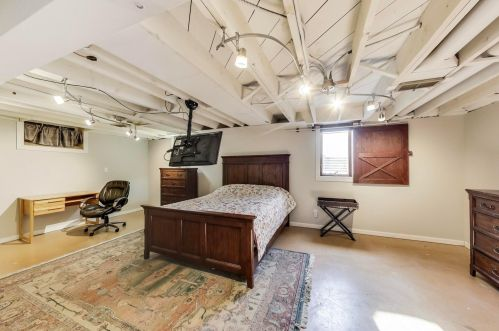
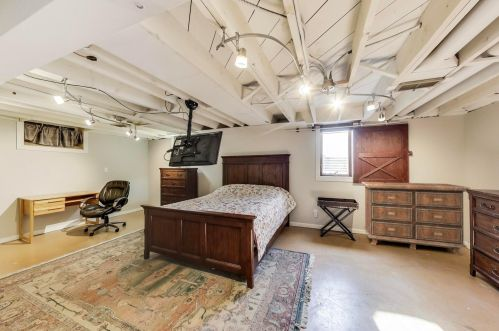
+ dresser [361,181,471,257]
